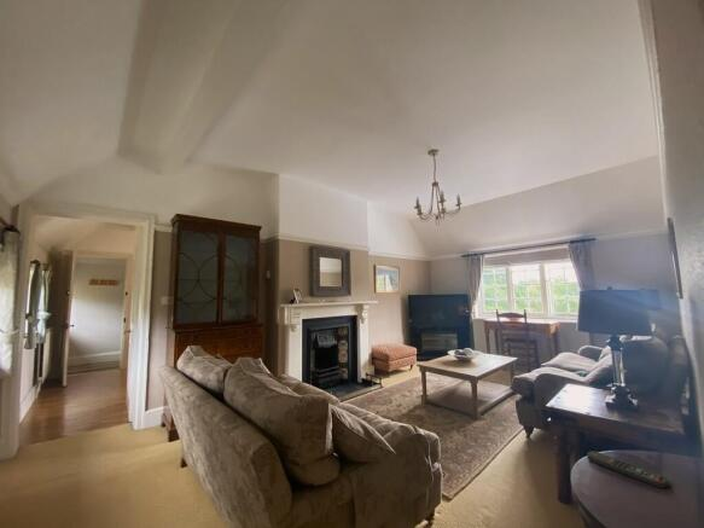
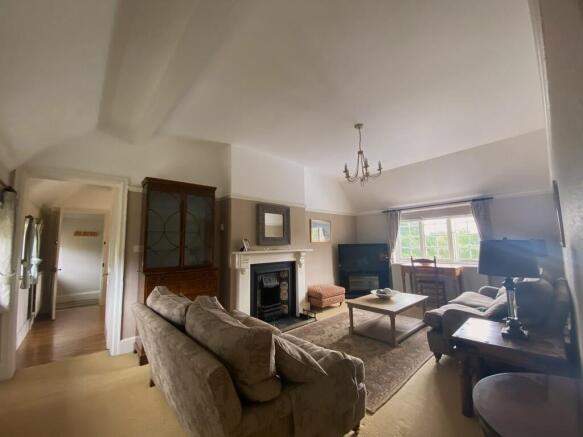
- remote control [586,451,669,489]
